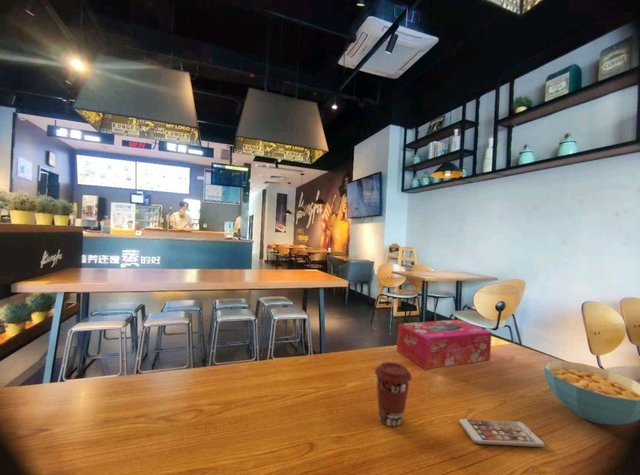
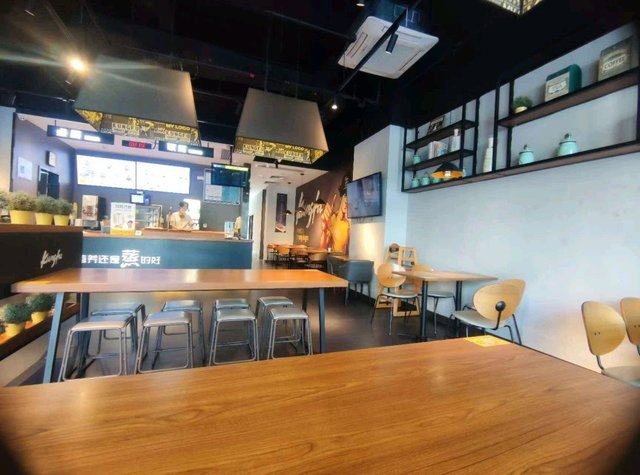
- cereal bowl [543,360,640,426]
- tissue box [396,319,493,370]
- smartphone [458,418,545,448]
- coffee cup [374,361,413,427]
